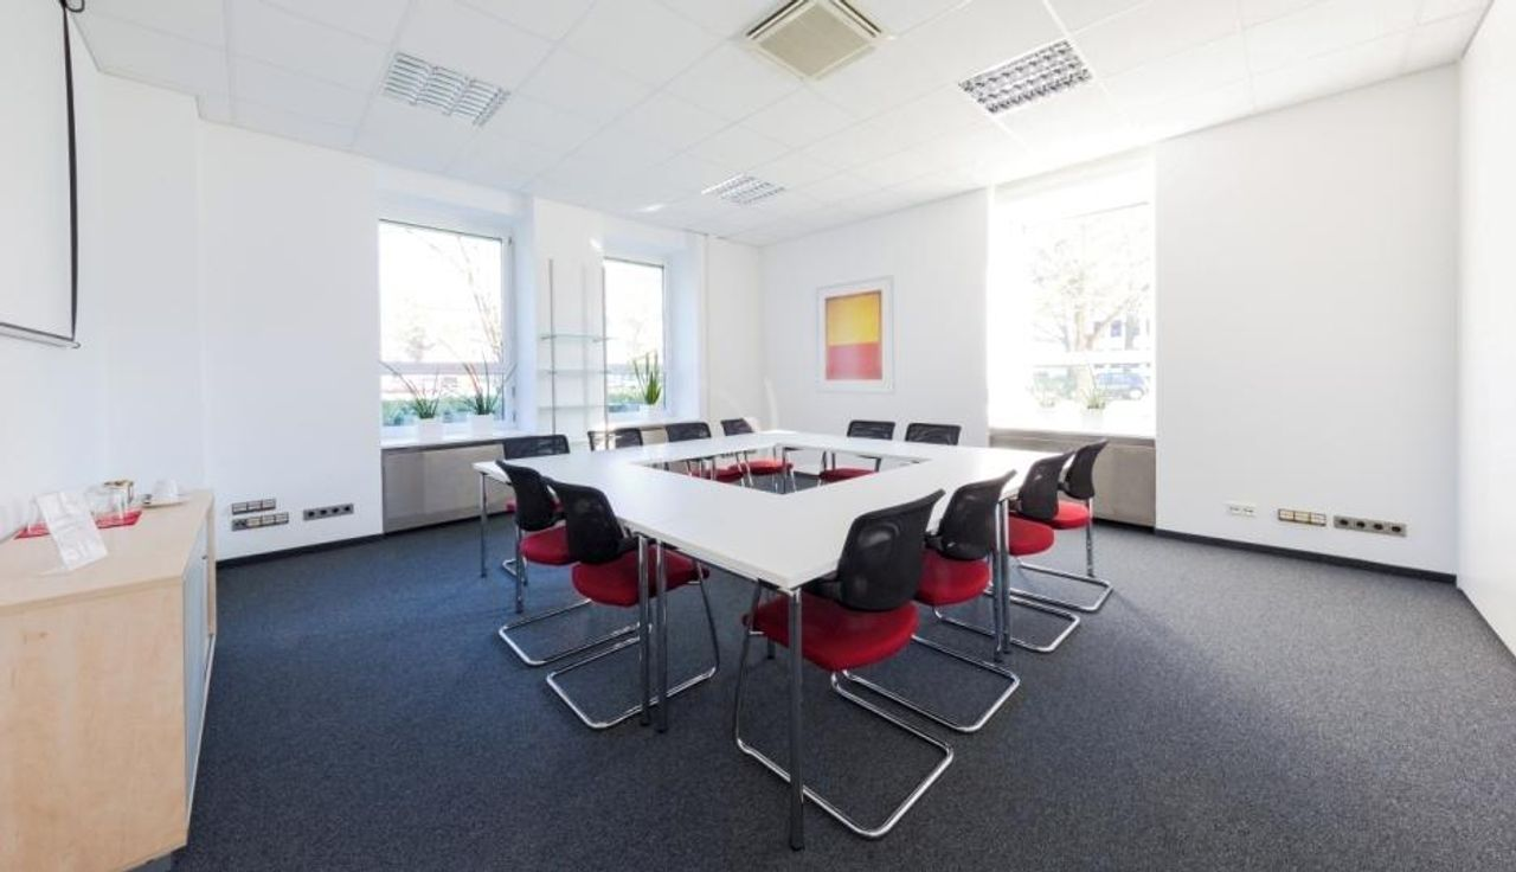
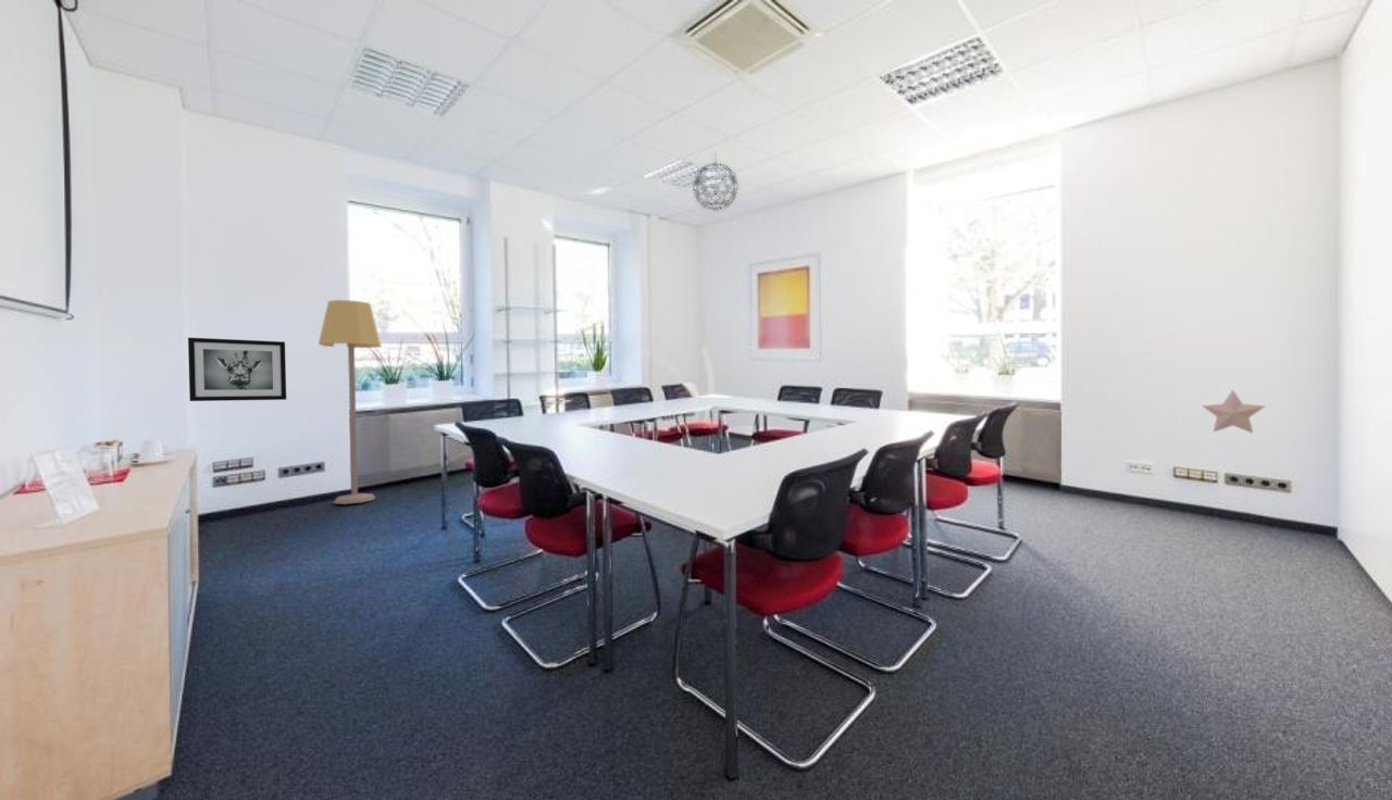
+ lamp [318,299,383,505]
+ decorative star [1201,388,1266,435]
+ wall art [187,337,287,402]
+ pendant light [692,151,739,212]
